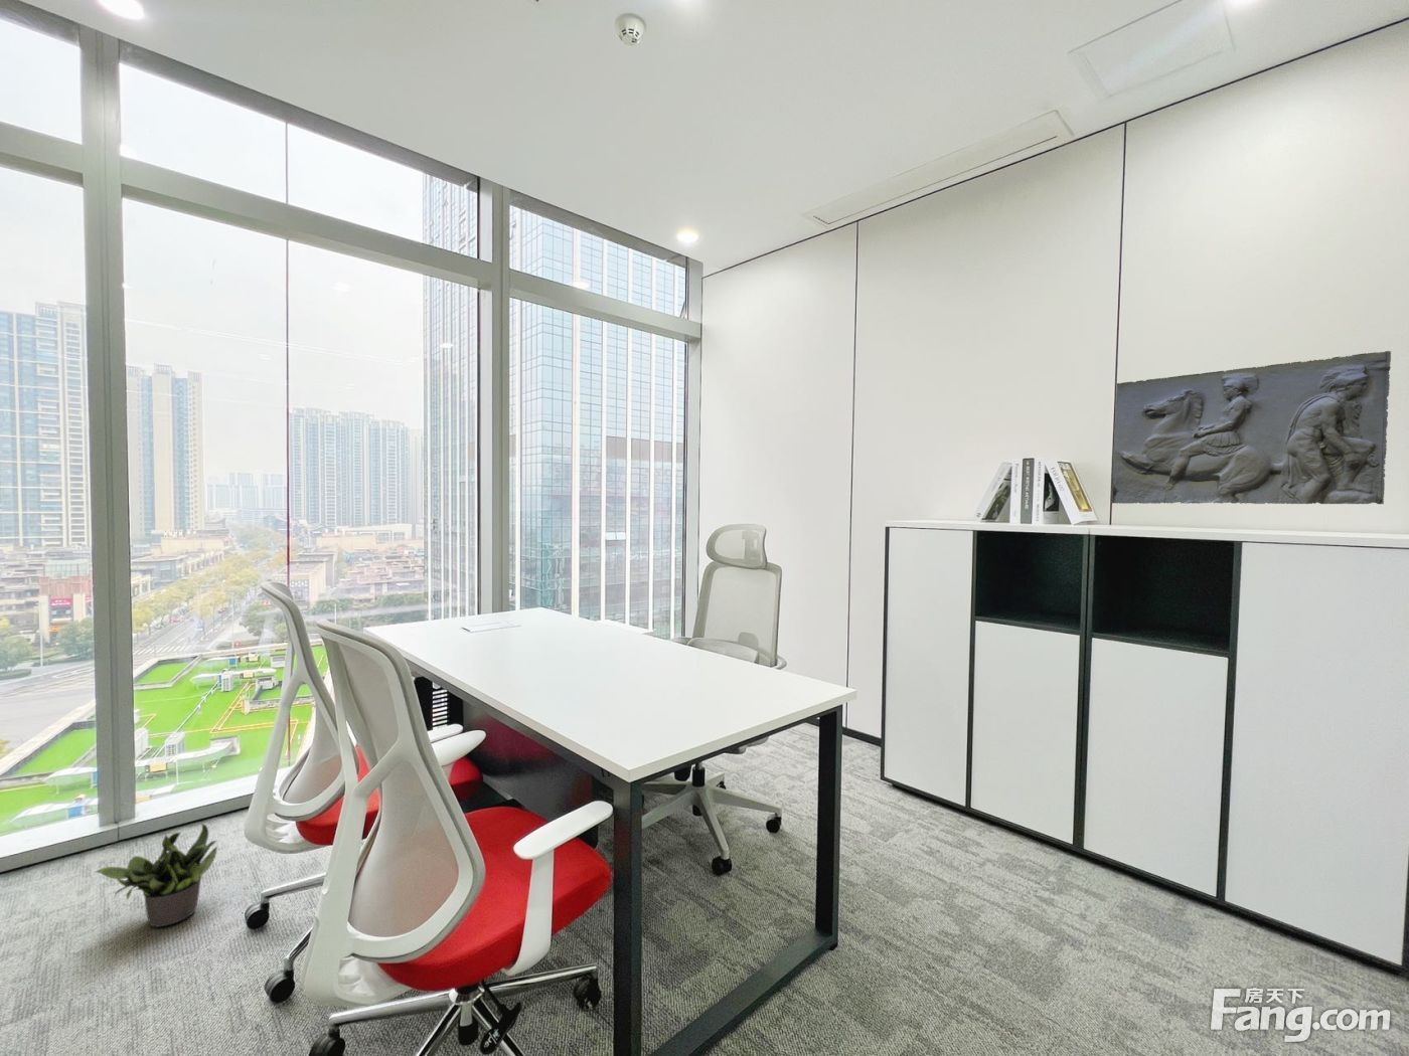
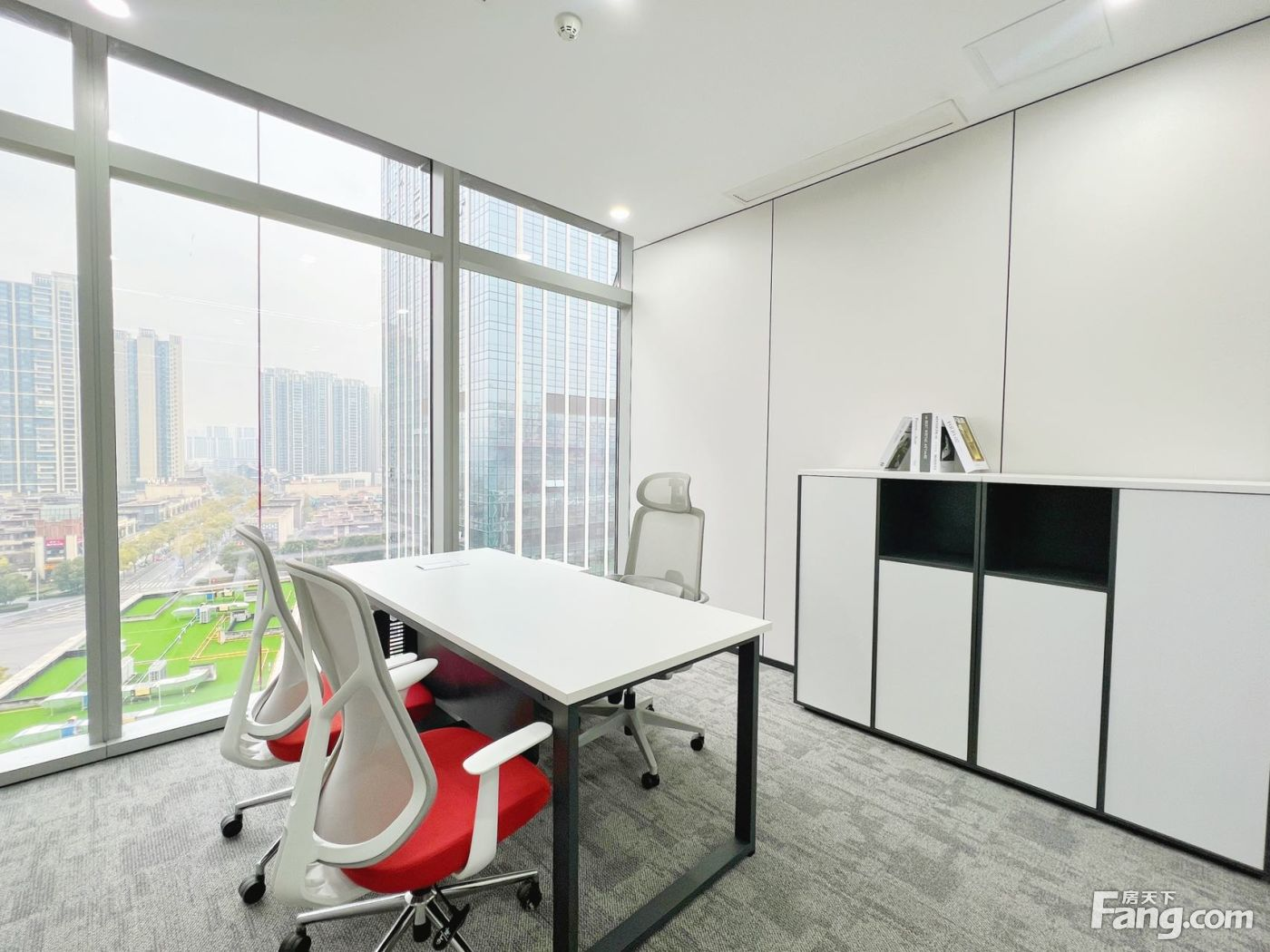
- potted plant [94,822,219,928]
- relief sculpture [1111,351,1392,505]
